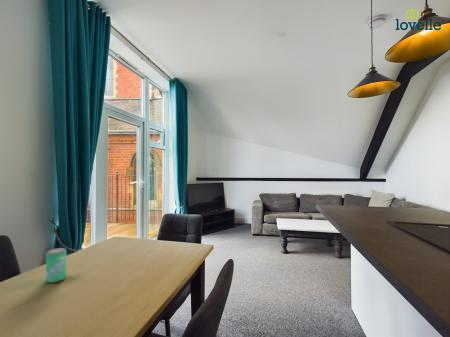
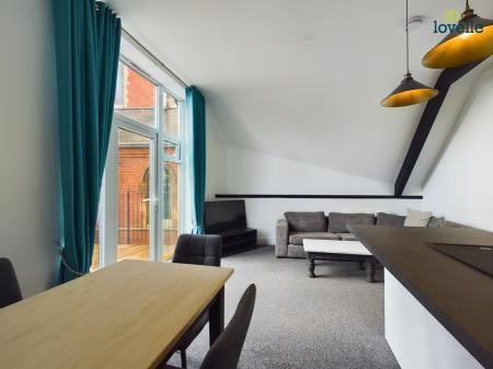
- beverage can [45,247,68,284]
